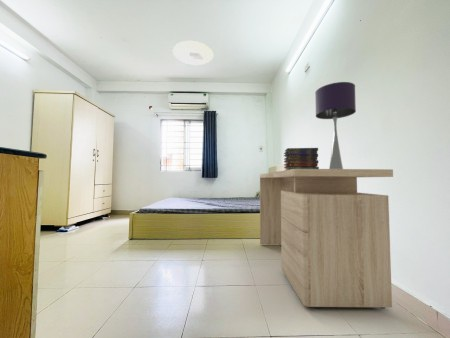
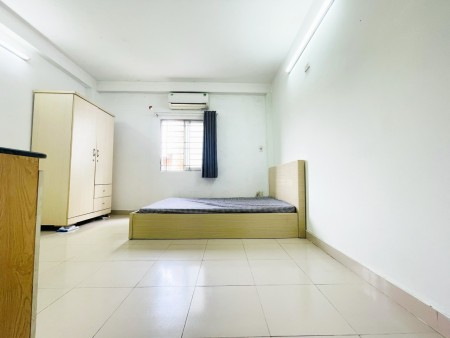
- table lamp [314,81,357,169]
- book stack [283,147,320,170]
- desk [259,168,394,310]
- ceiling light [172,40,214,66]
